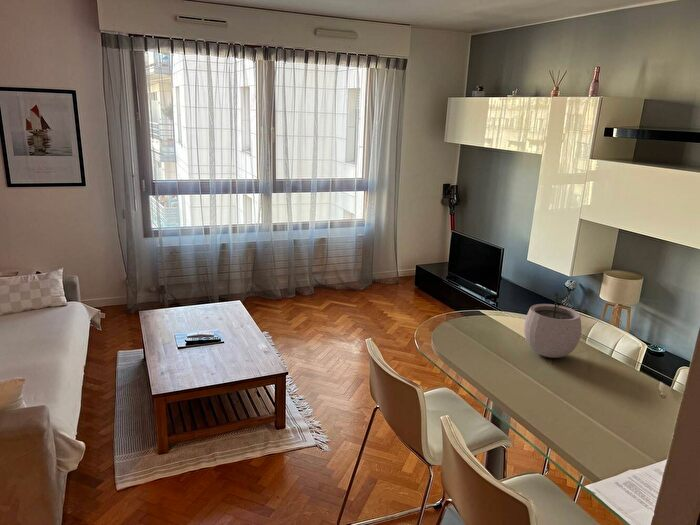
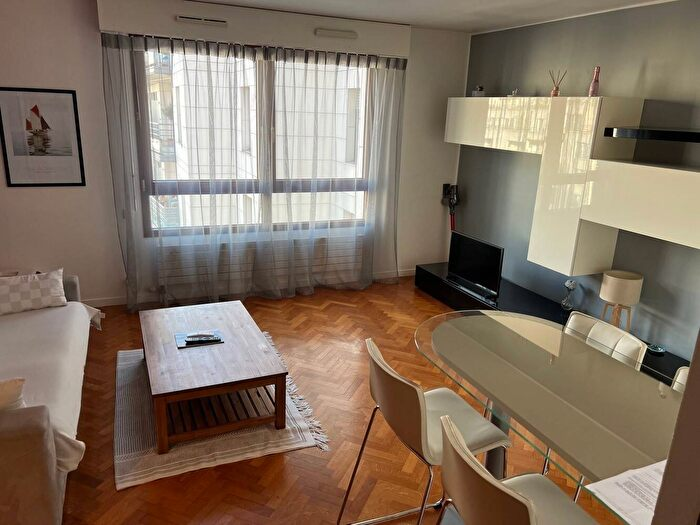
- plant pot [523,292,582,359]
